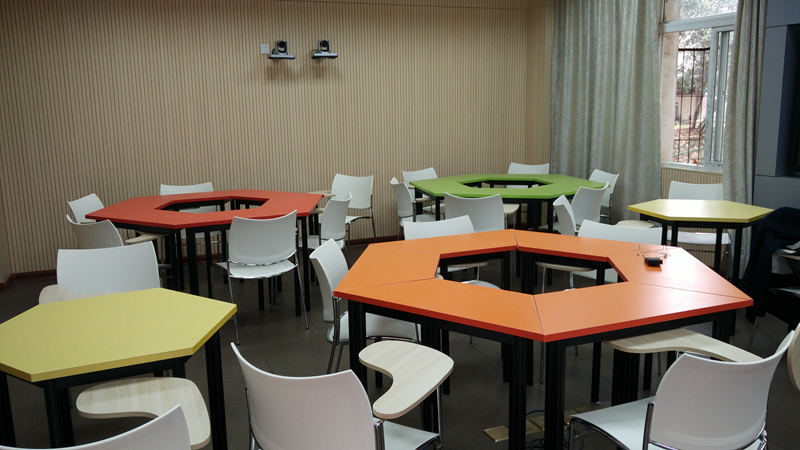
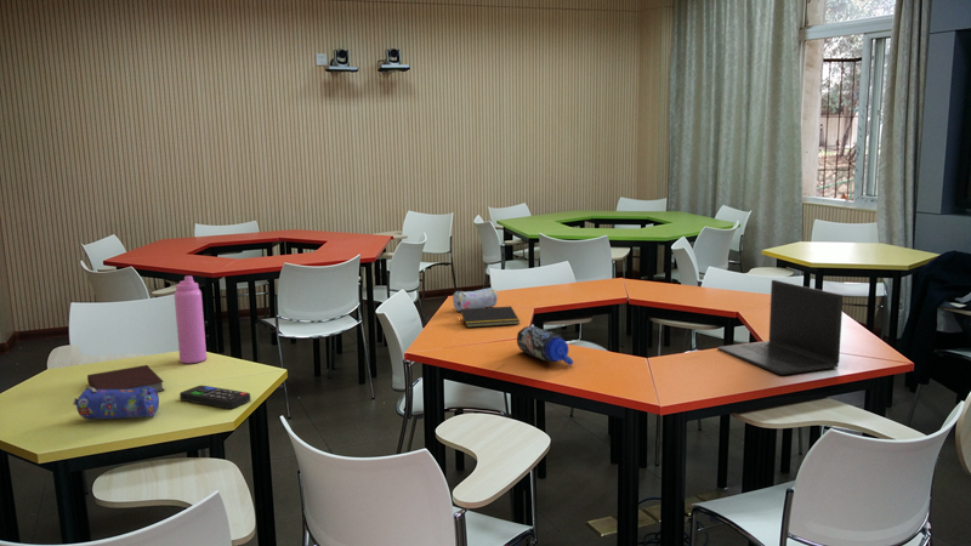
+ water bottle [174,275,208,364]
+ pencil case [72,386,160,420]
+ notepad [460,306,521,329]
+ water bottle [516,325,574,366]
+ remote control [178,385,251,410]
+ notebook [86,364,166,393]
+ laptop [716,279,844,376]
+ pencil case [452,286,499,312]
